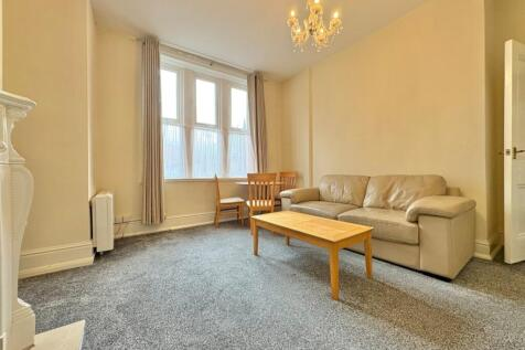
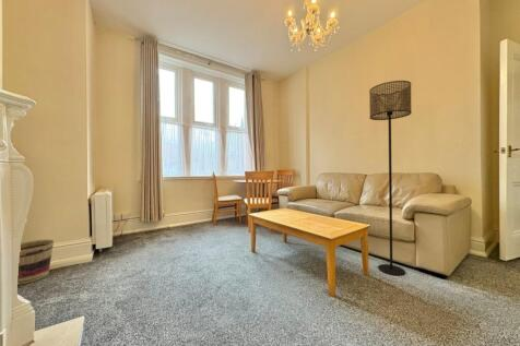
+ basket [17,239,55,286]
+ floor lamp [368,80,413,276]
